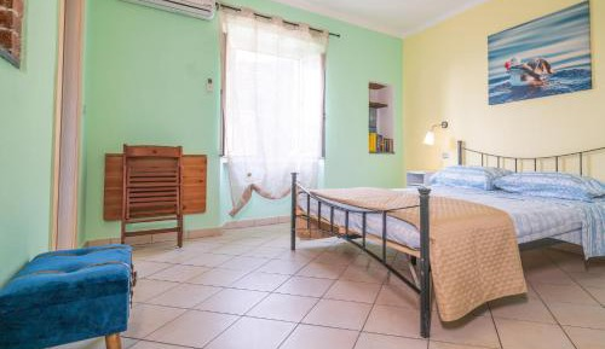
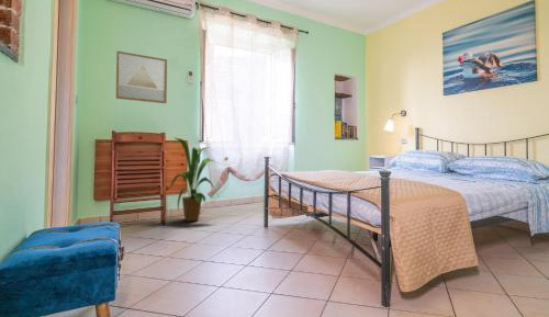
+ wall art [115,50,168,104]
+ house plant [169,137,222,223]
